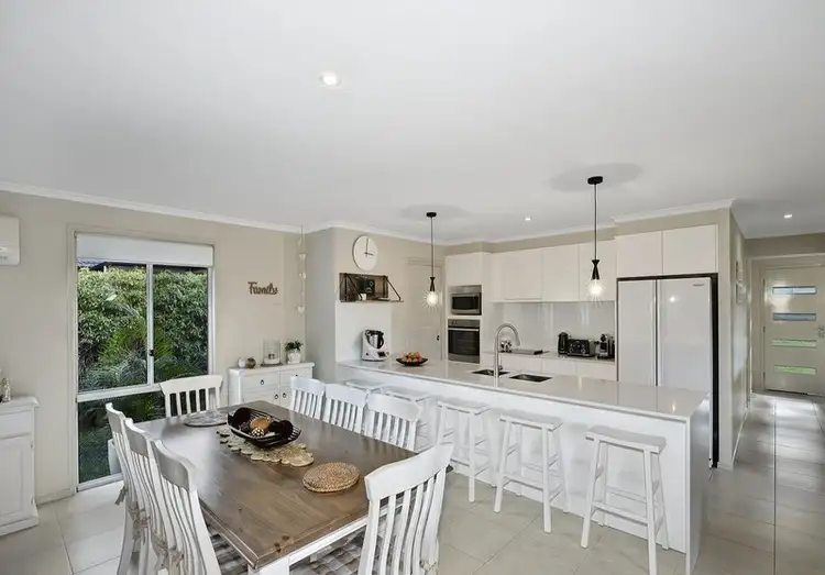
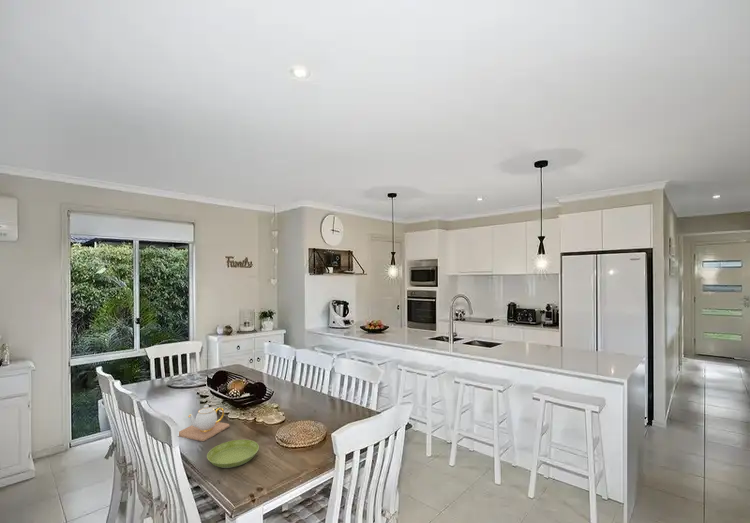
+ saucer [206,439,260,469]
+ teapot [178,404,230,442]
